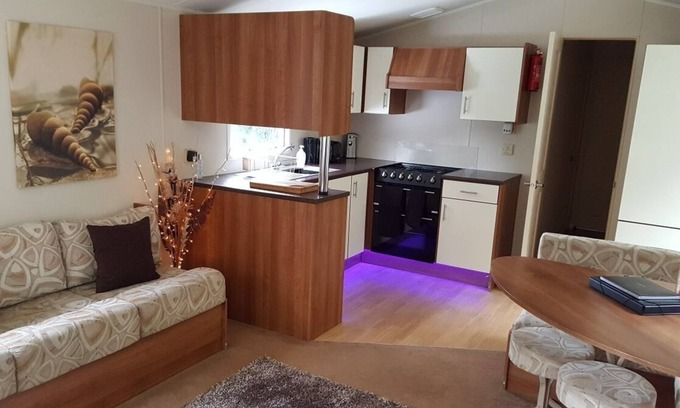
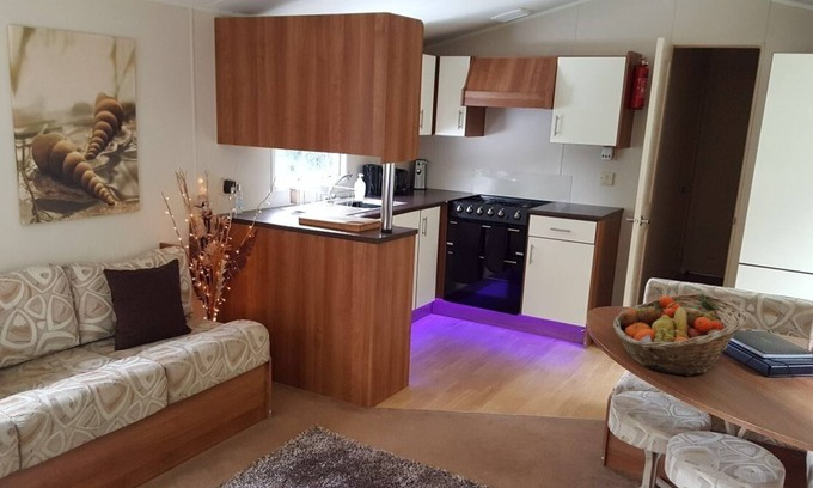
+ fruit basket [612,292,750,377]
